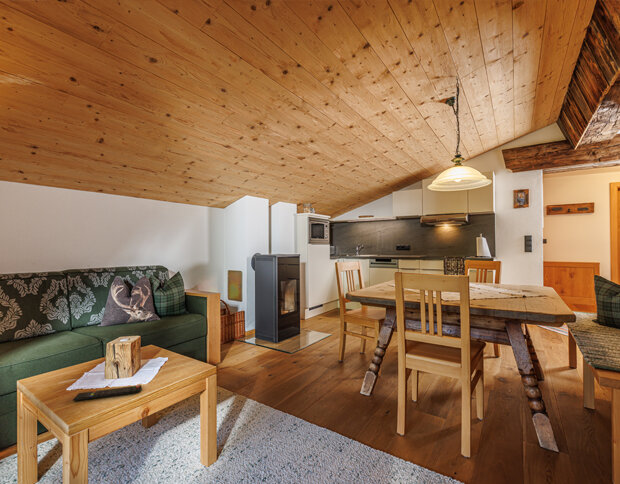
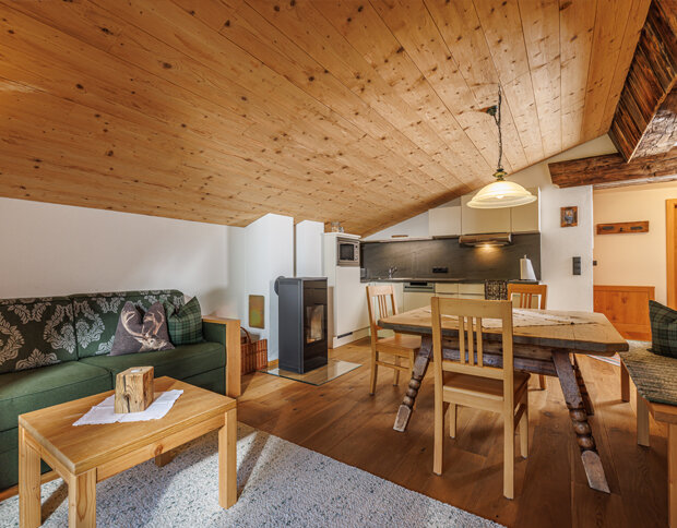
- remote control [72,384,143,402]
